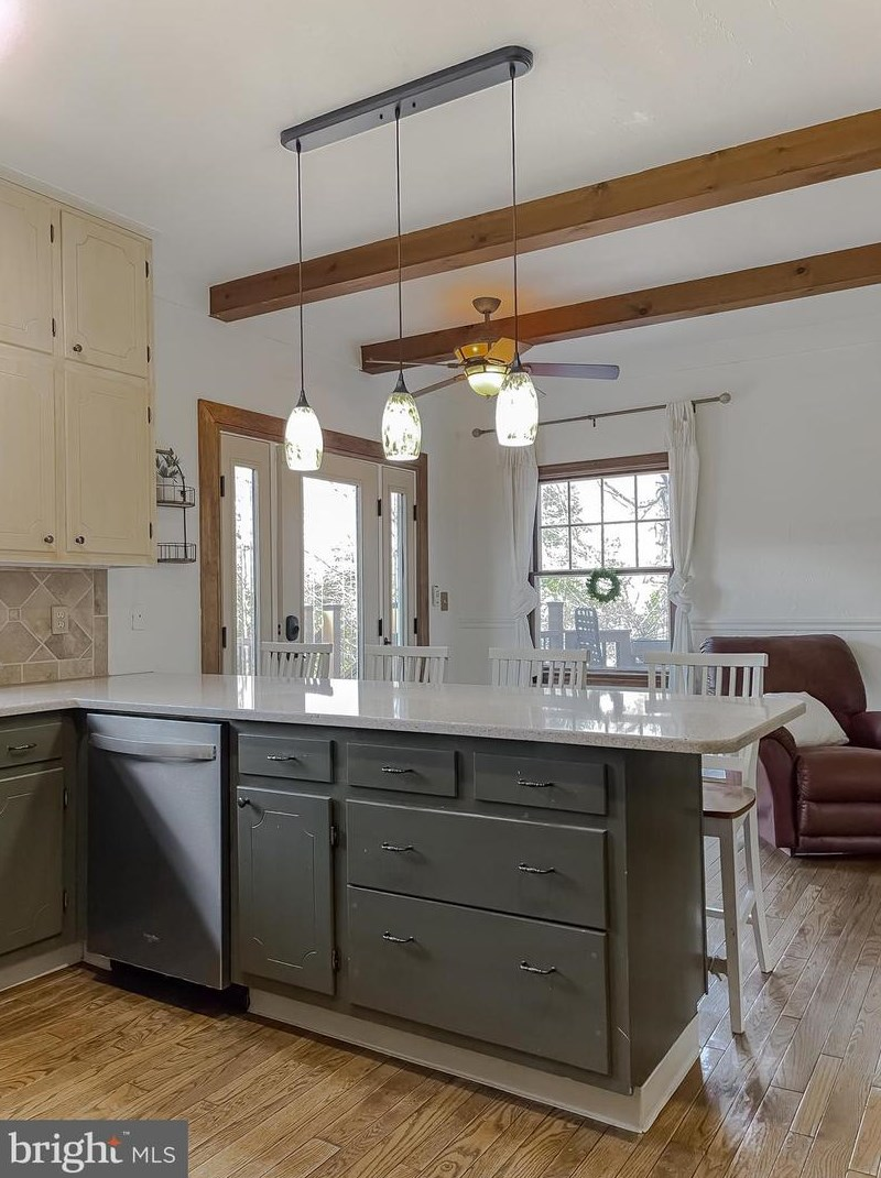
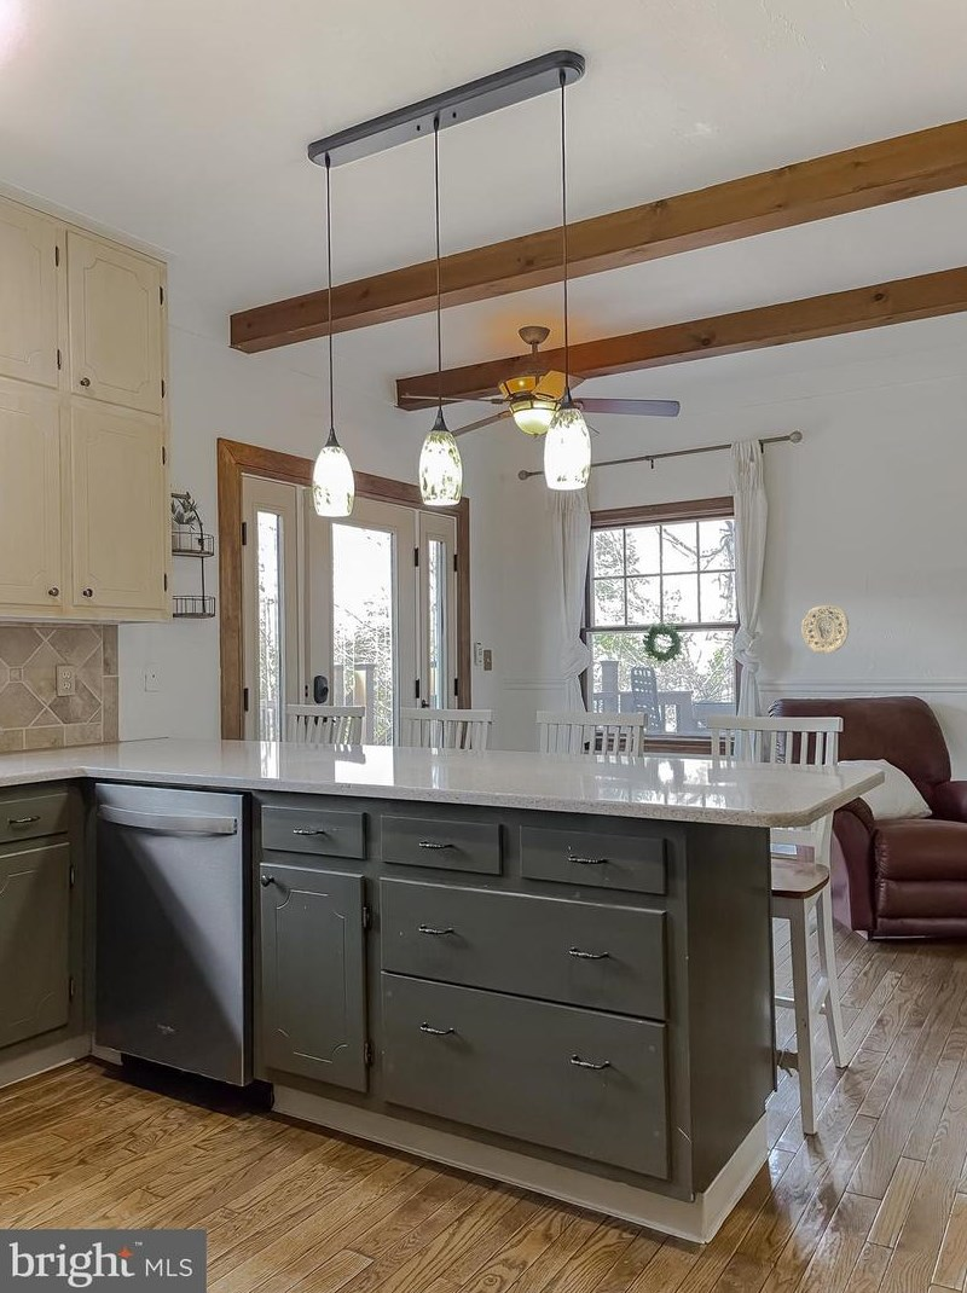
+ decorative plate [800,604,850,655]
